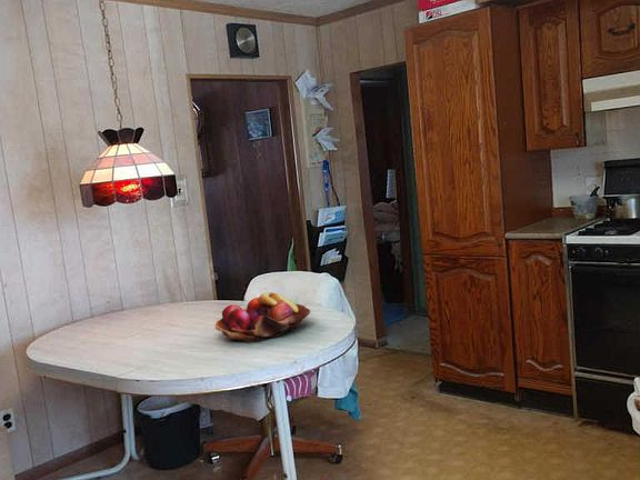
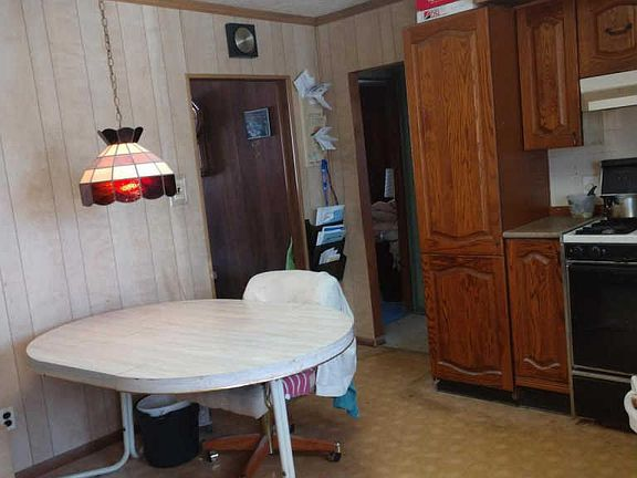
- fruit basket [214,291,311,343]
